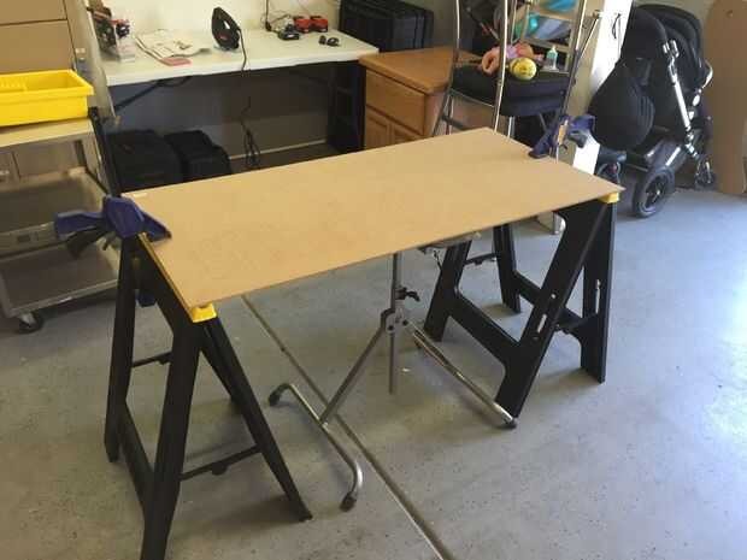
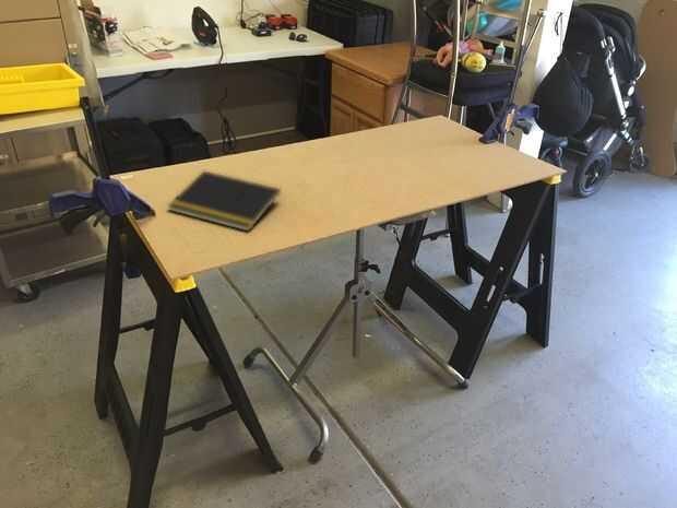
+ notepad [166,169,282,233]
